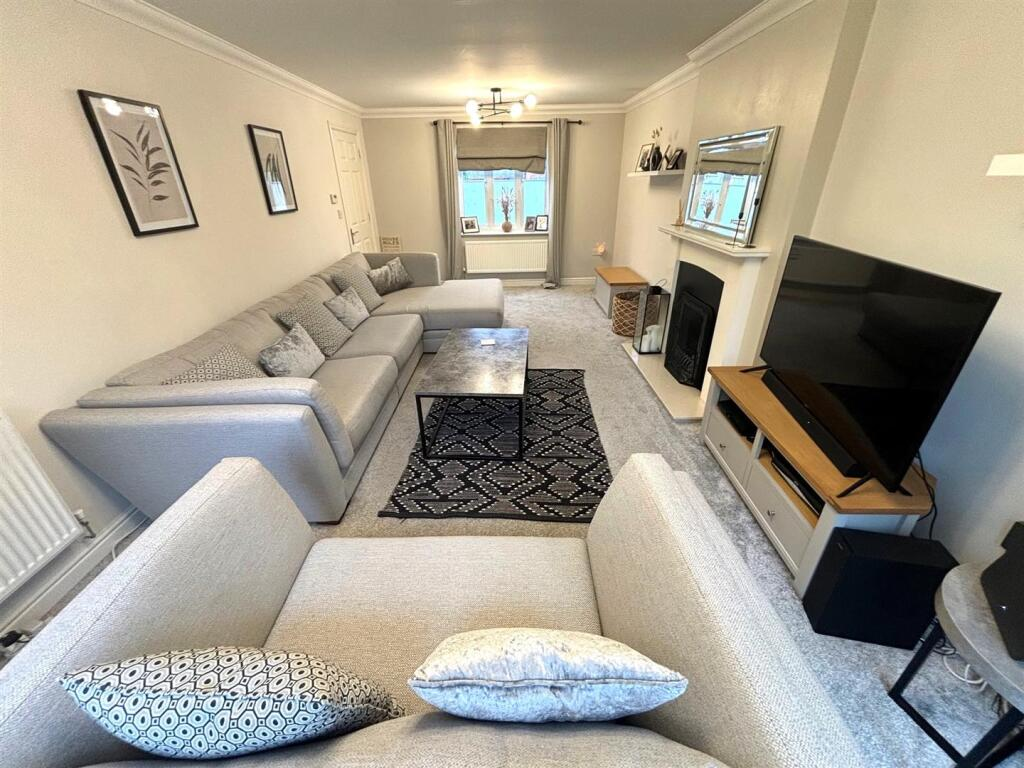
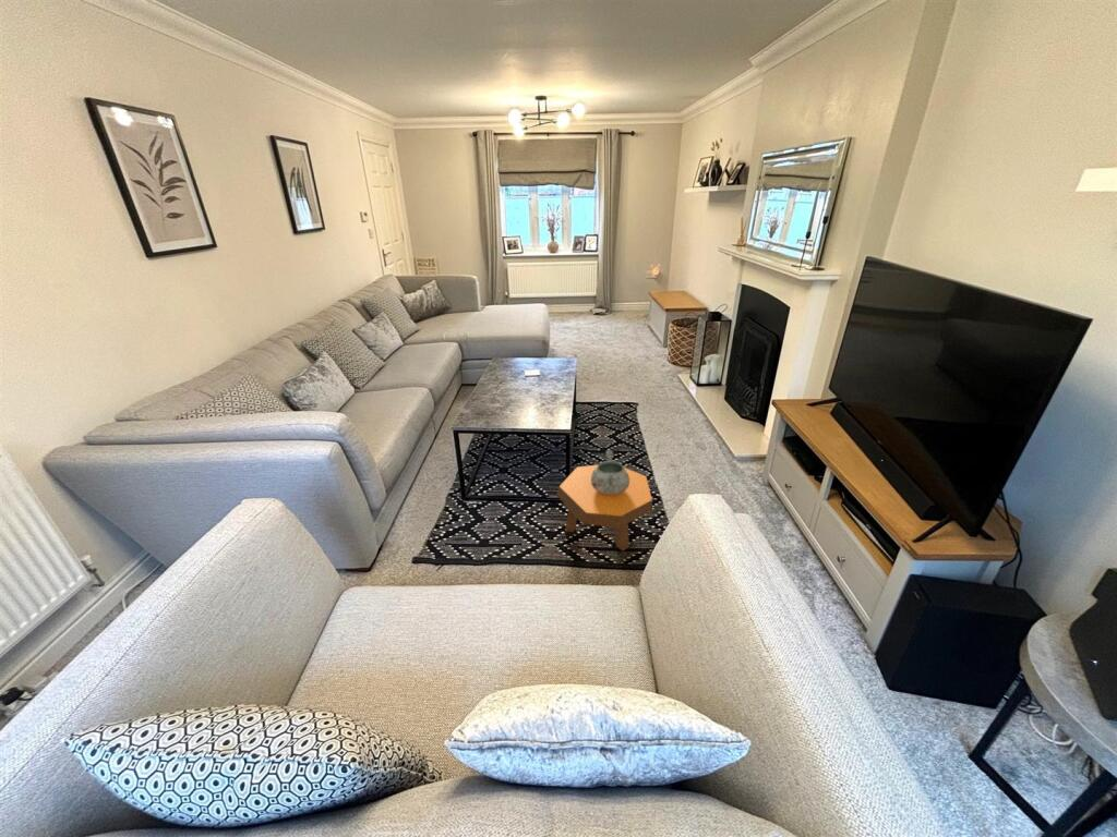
+ footstool [555,464,653,551]
+ decorative bowl [591,449,629,495]
